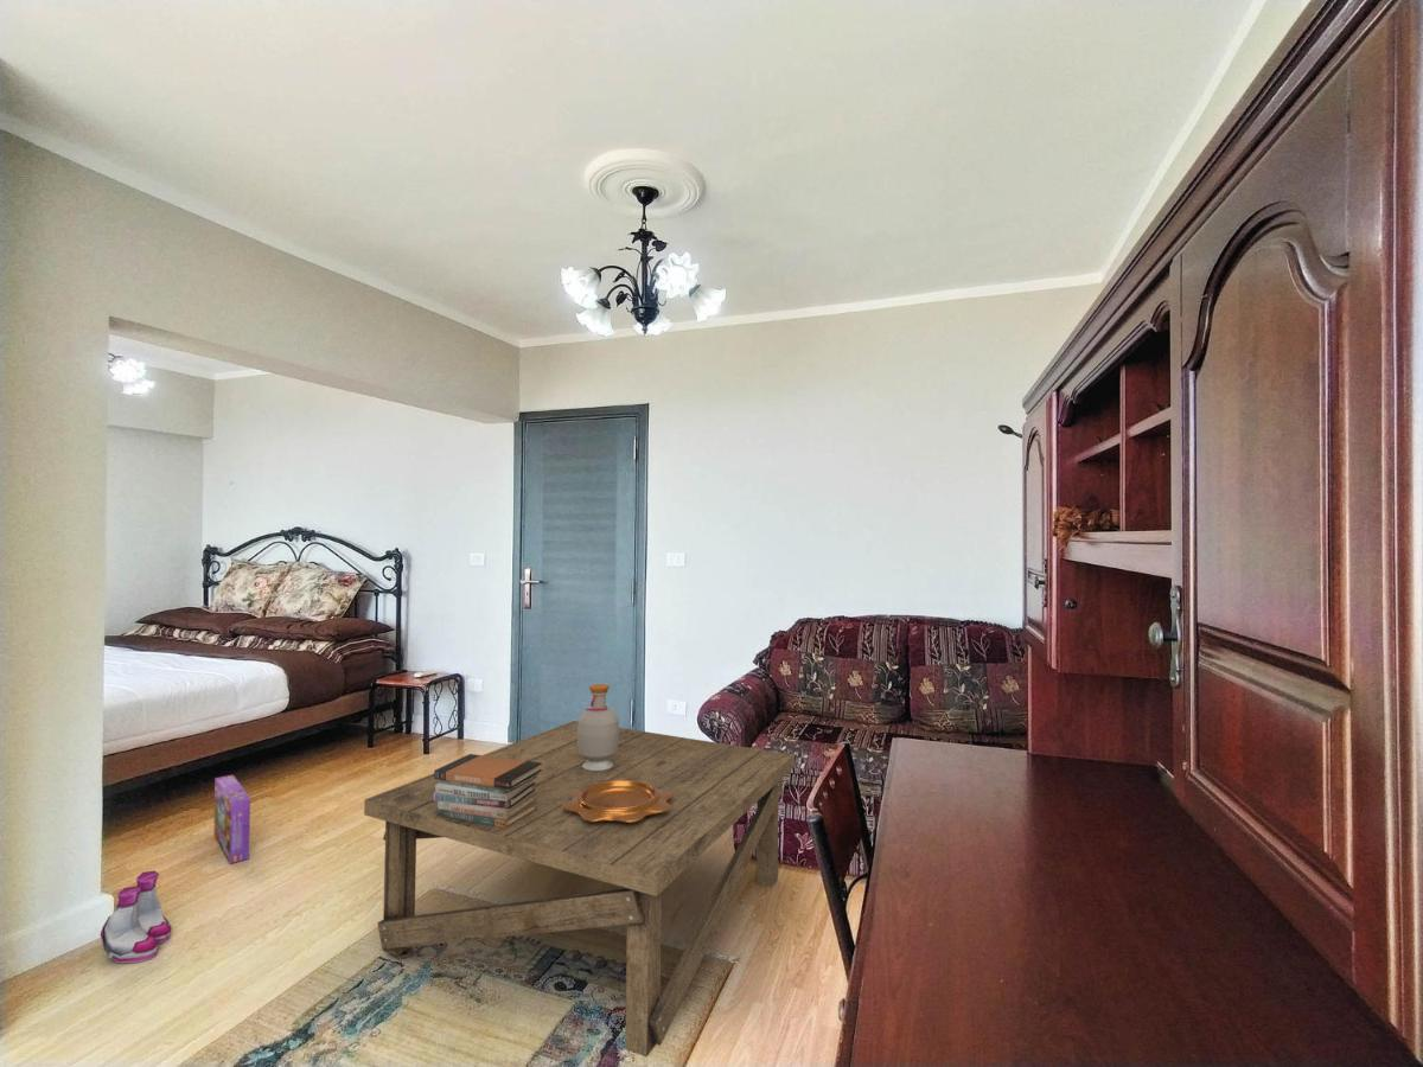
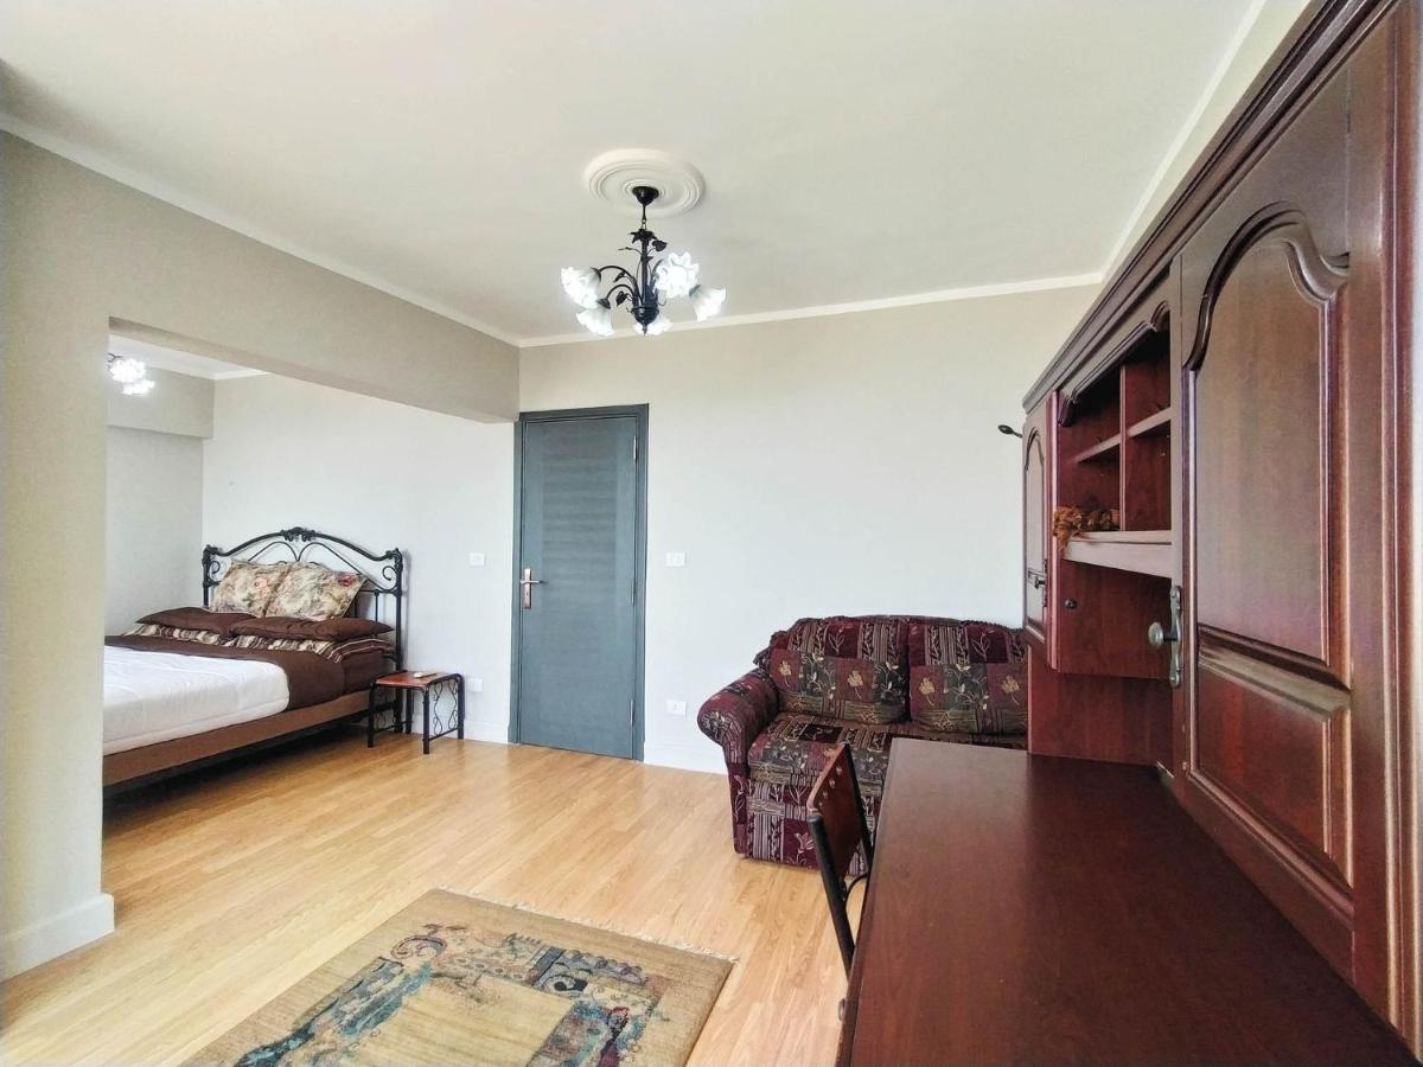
- decorative bowl [562,780,674,823]
- book stack [433,753,542,829]
- boots [100,870,172,964]
- bottle [578,683,620,771]
- box [213,774,251,865]
- coffee table [363,720,796,1058]
